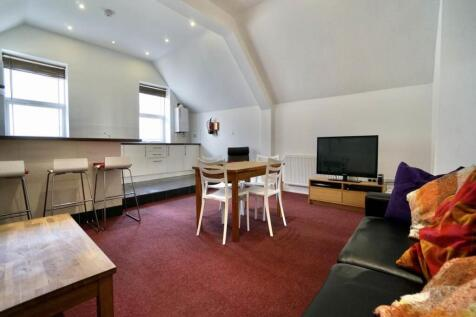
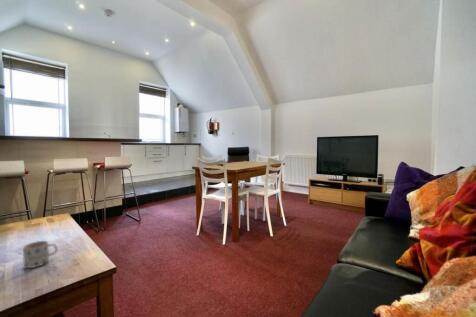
+ mug [22,240,59,269]
